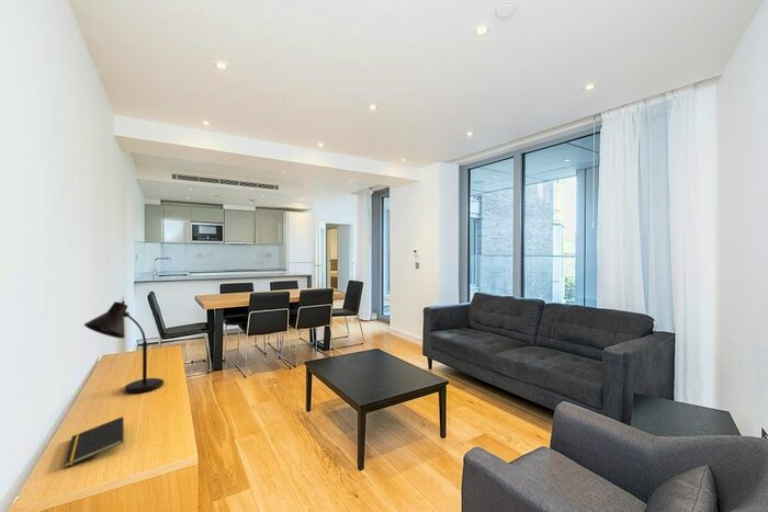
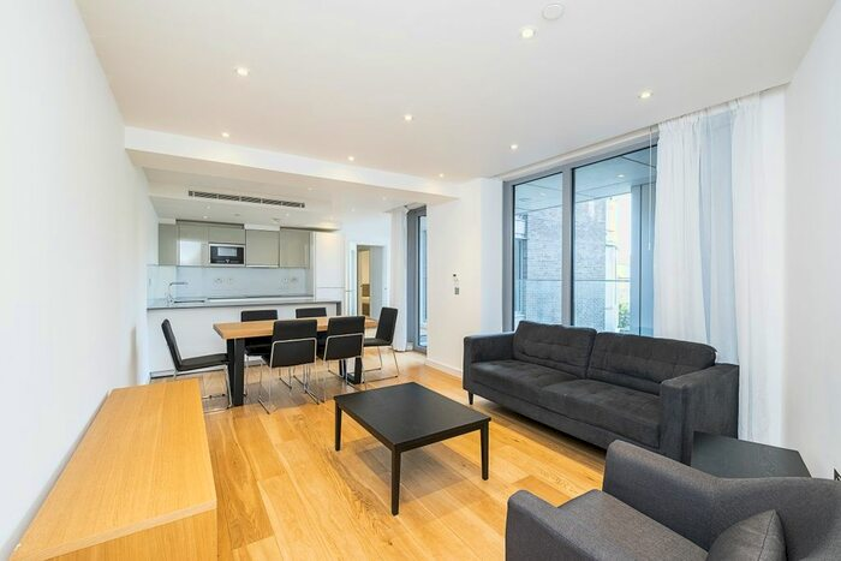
- desk lamp [83,299,165,394]
- notepad [64,416,125,468]
